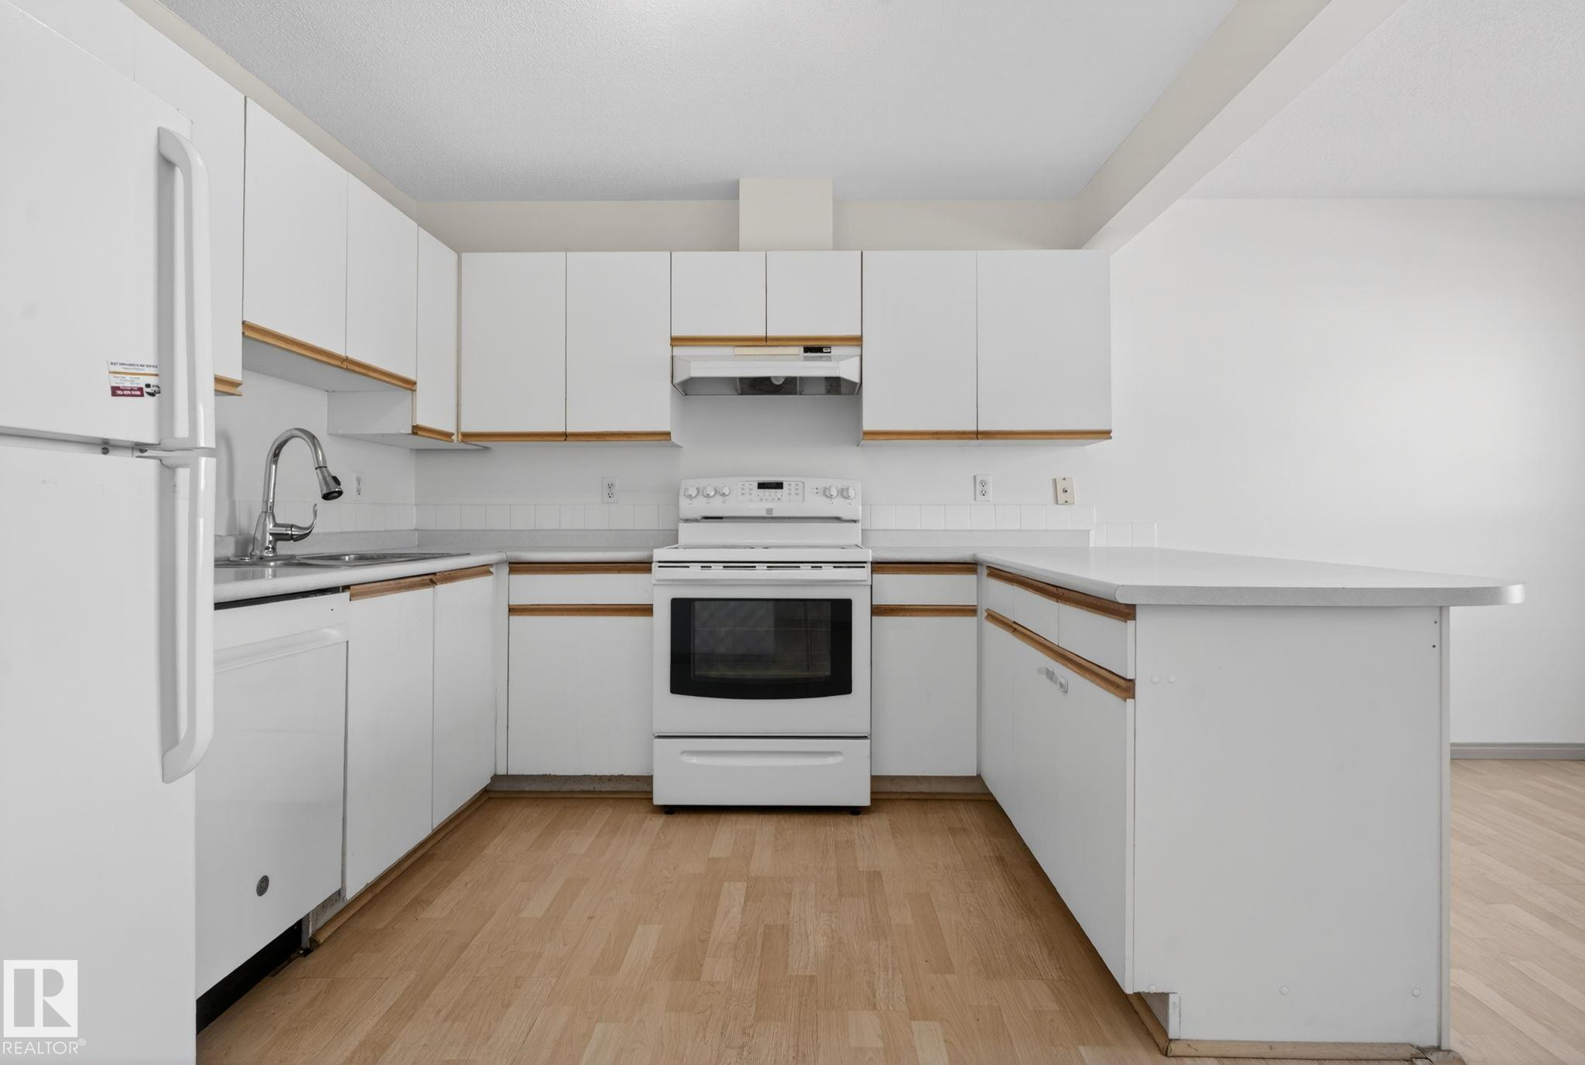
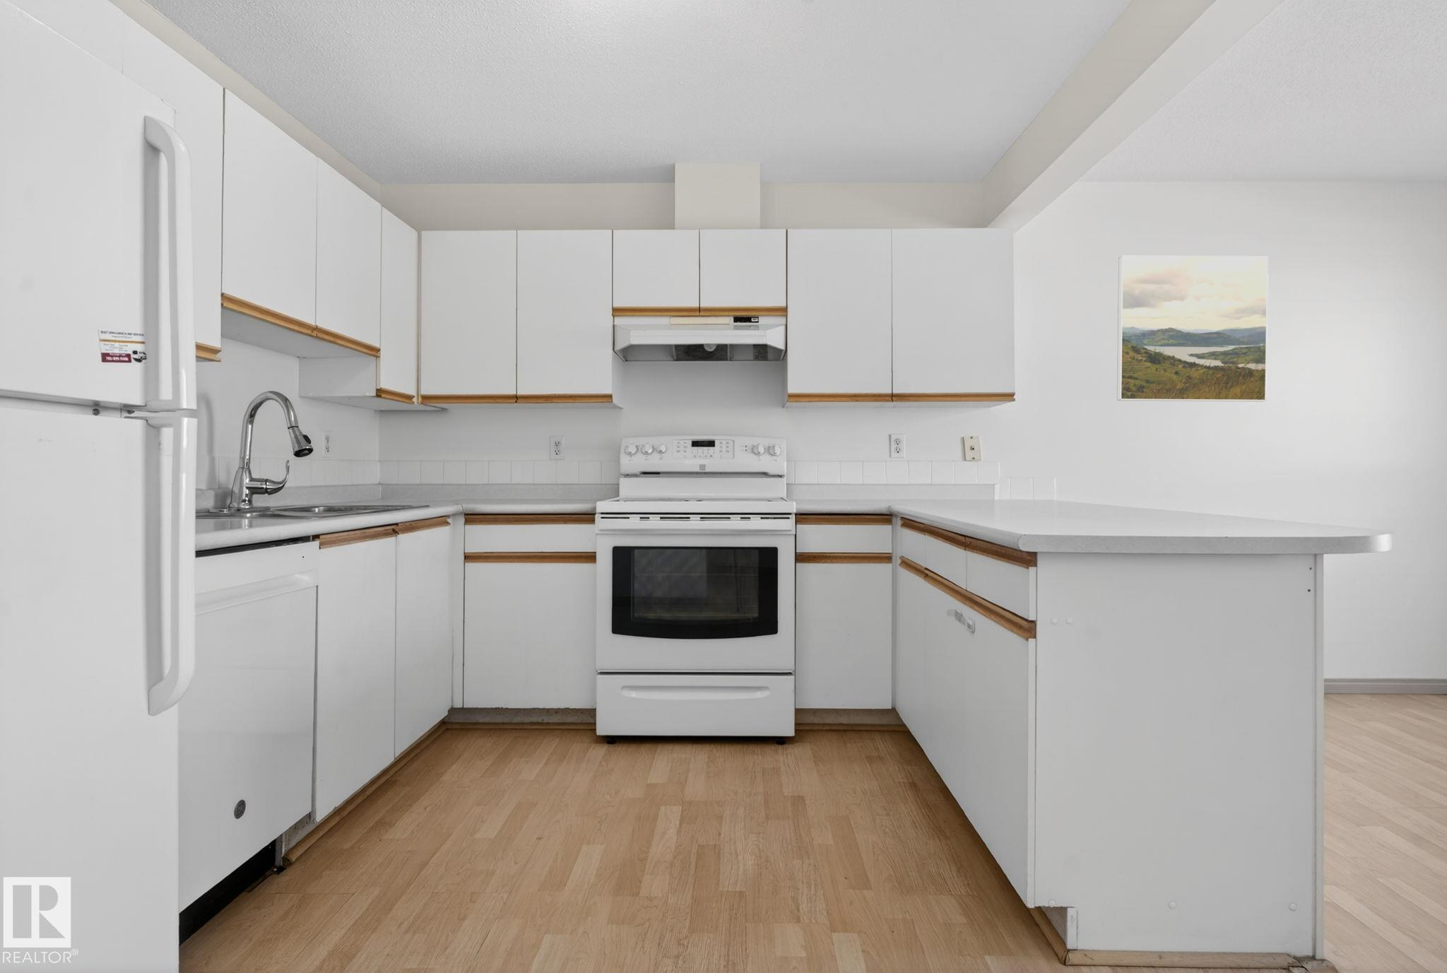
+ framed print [1116,255,1269,402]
